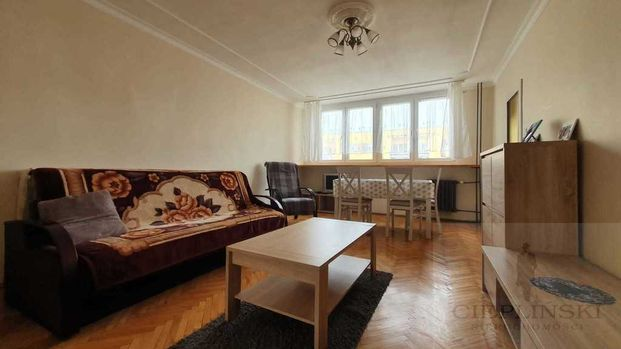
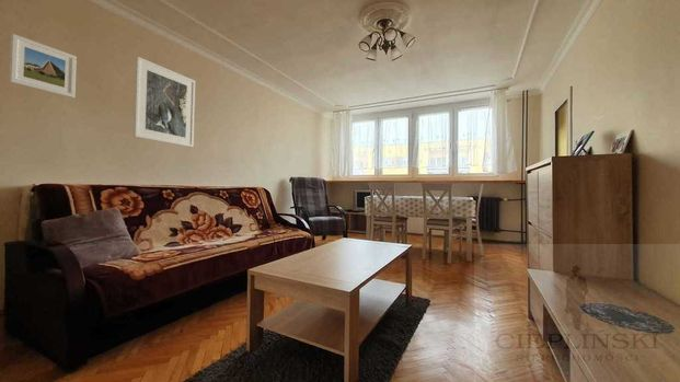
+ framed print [132,56,196,149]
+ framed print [9,33,78,100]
